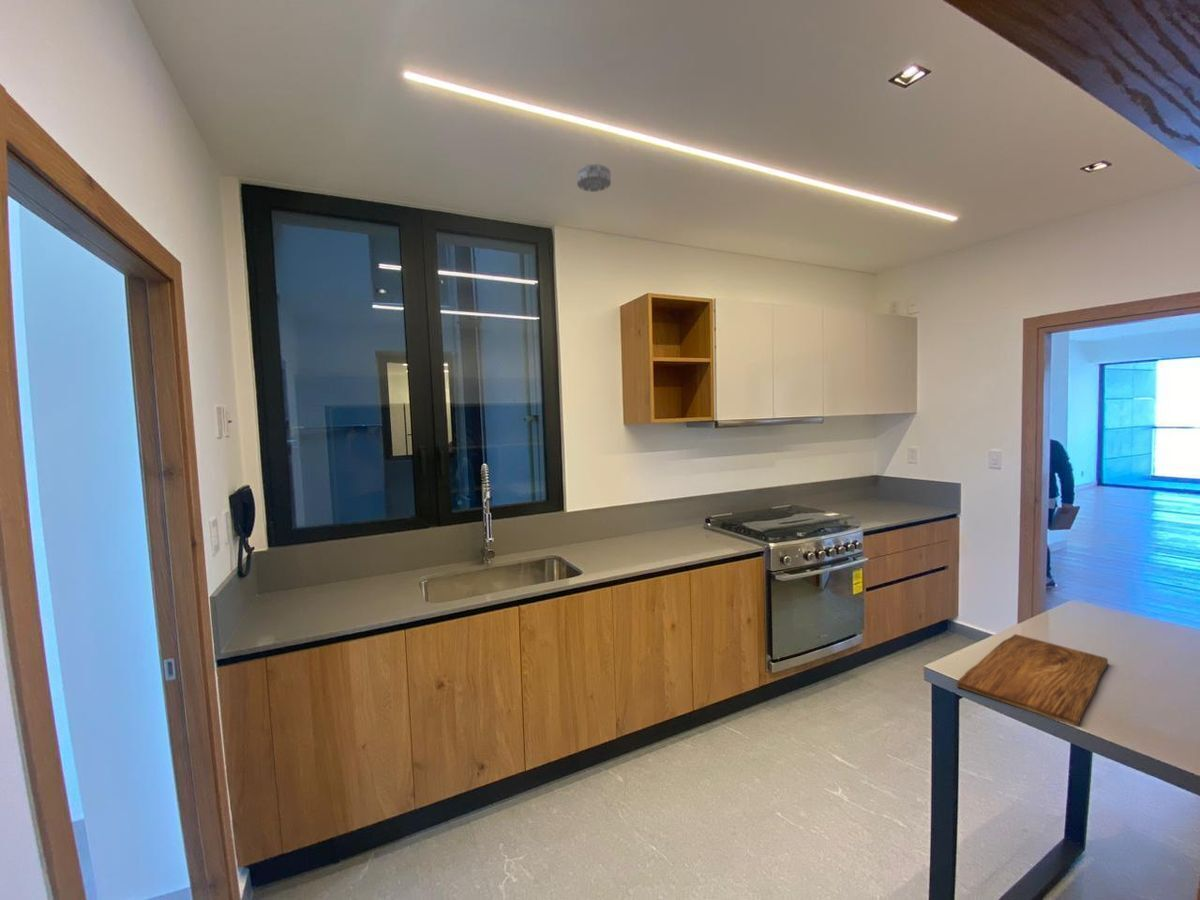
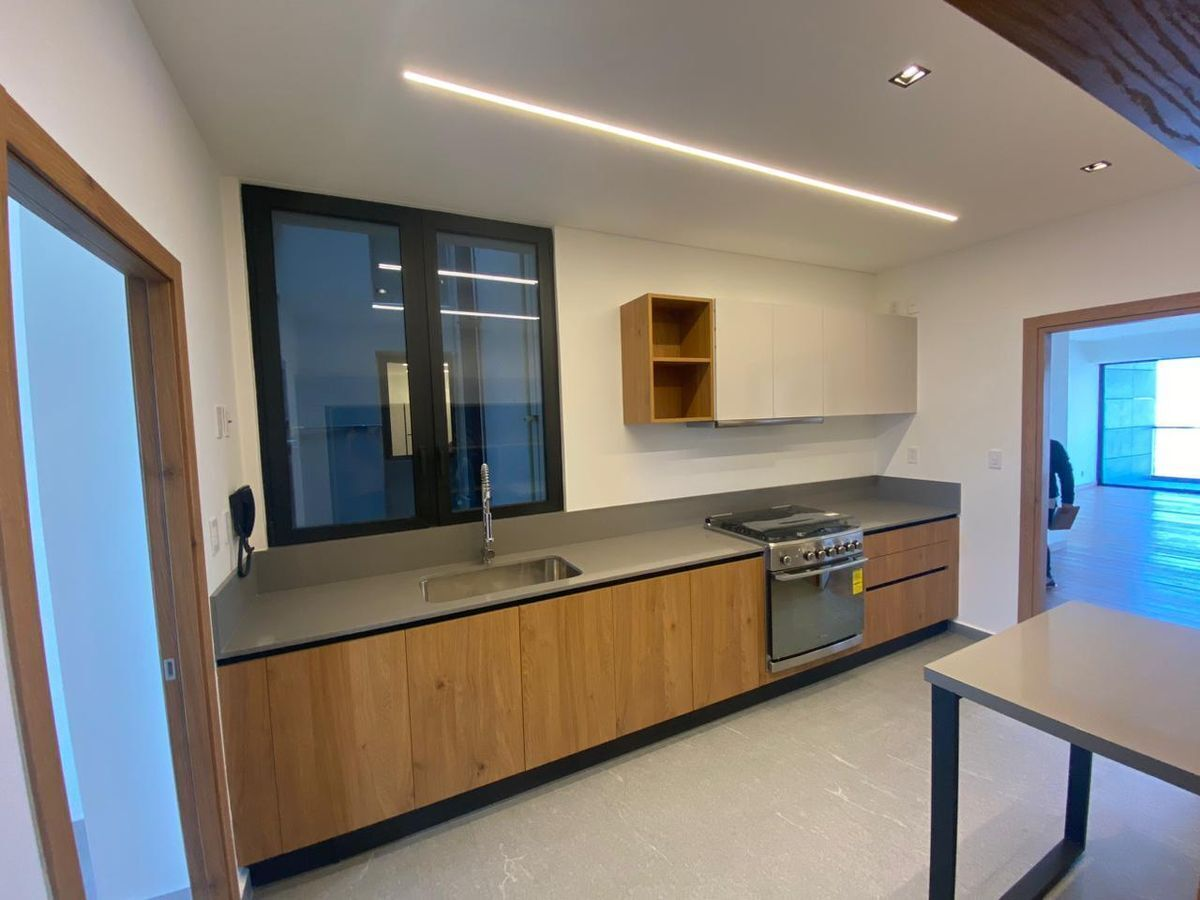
- cutting board [956,633,1109,727]
- smoke detector [576,163,612,193]
